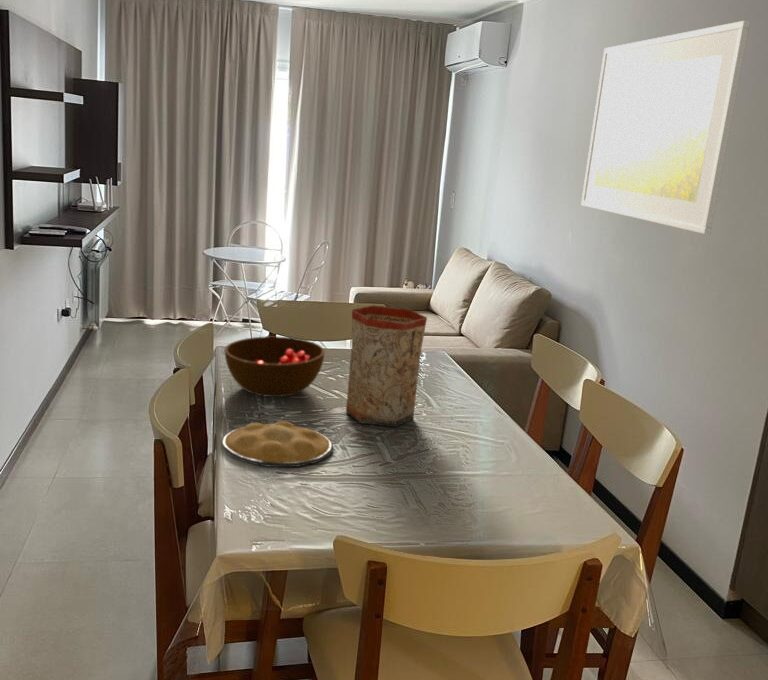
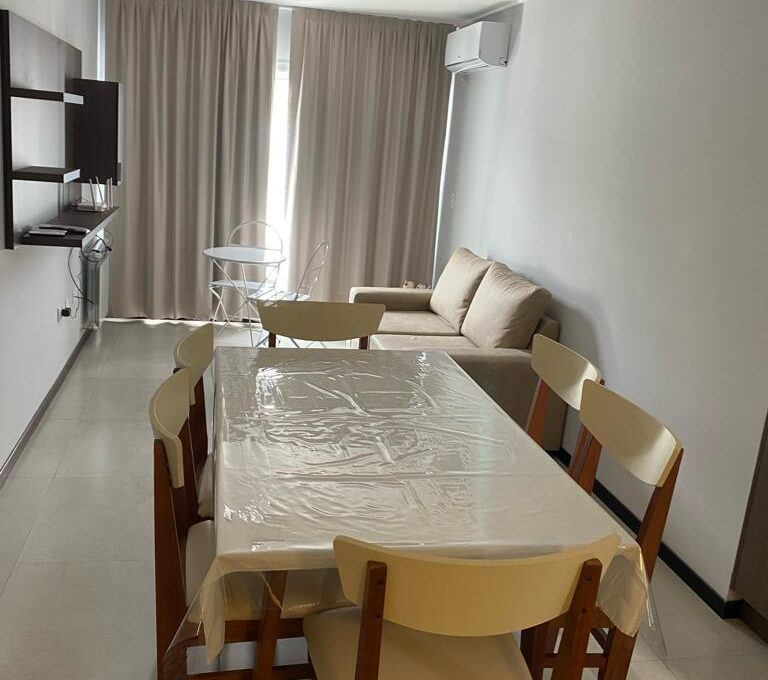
- plate [220,420,334,468]
- vase [345,304,428,428]
- bowl [223,336,326,398]
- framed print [580,20,751,235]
